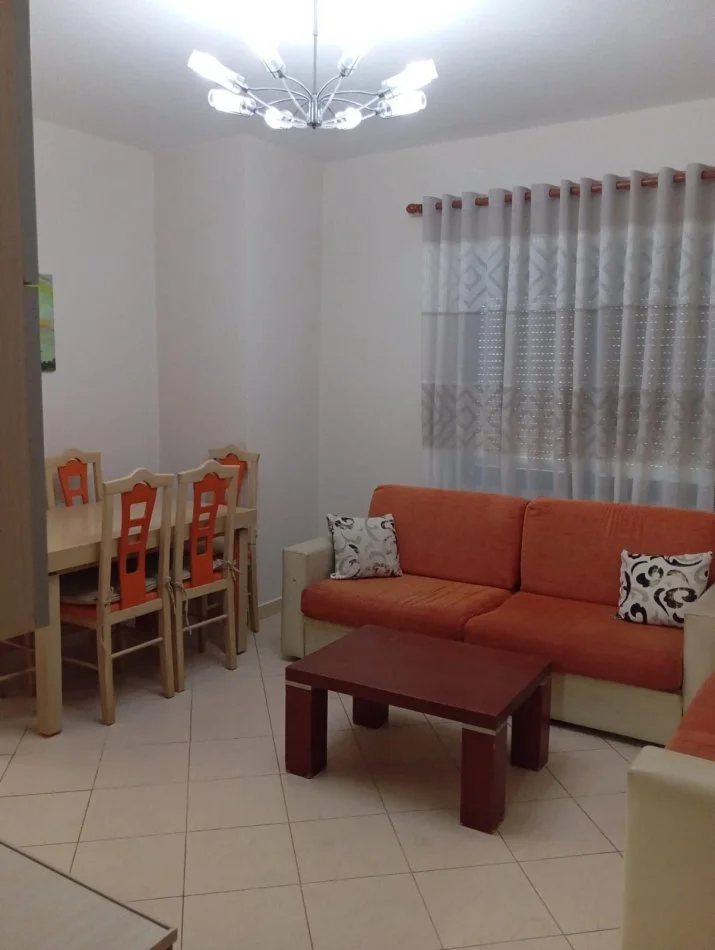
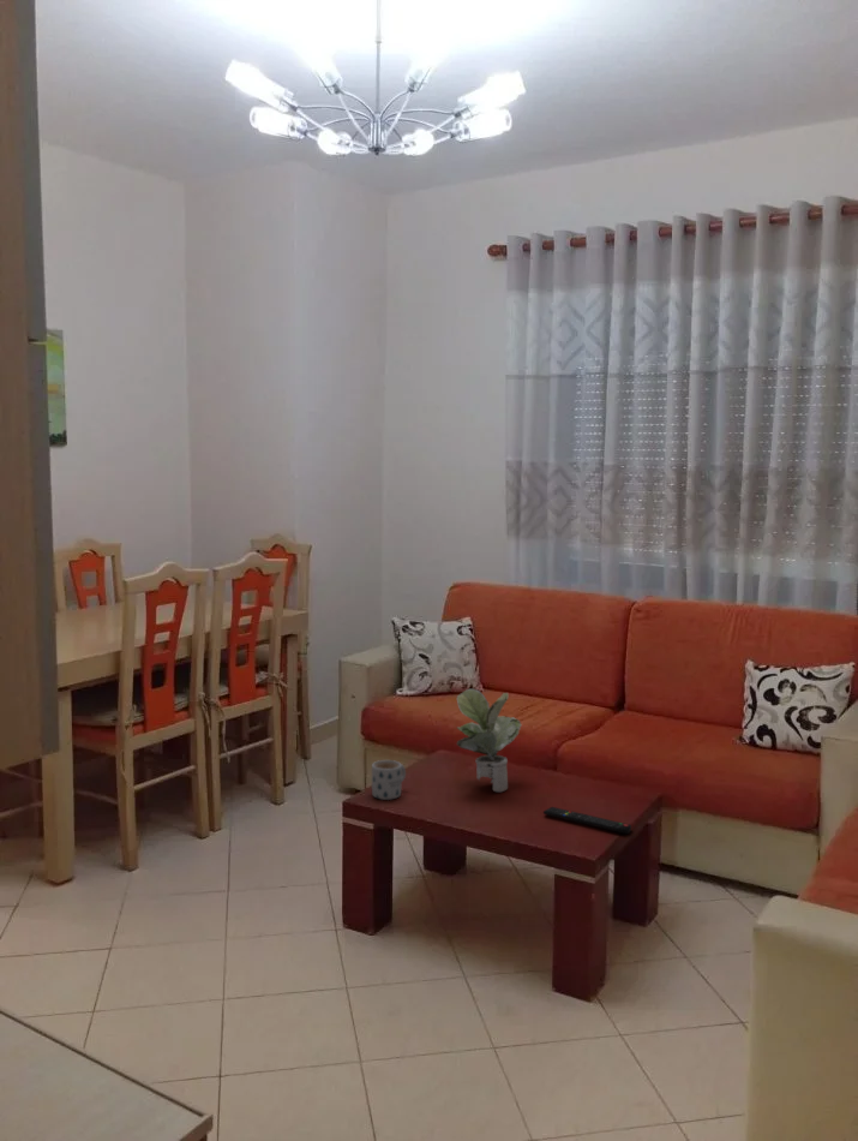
+ remote control [542,806,632,835]
+ mug [371,759,407,801]
+ potted plant [455,687,523,794]
